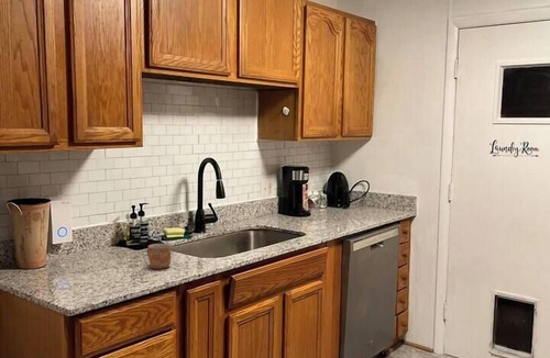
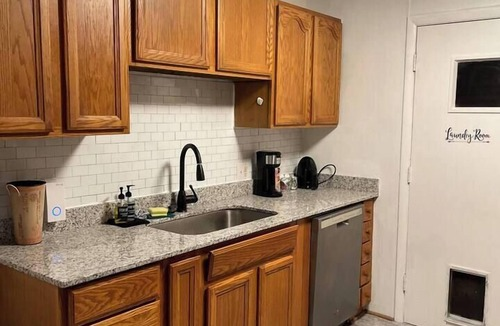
- mug [146,243,173,270]
